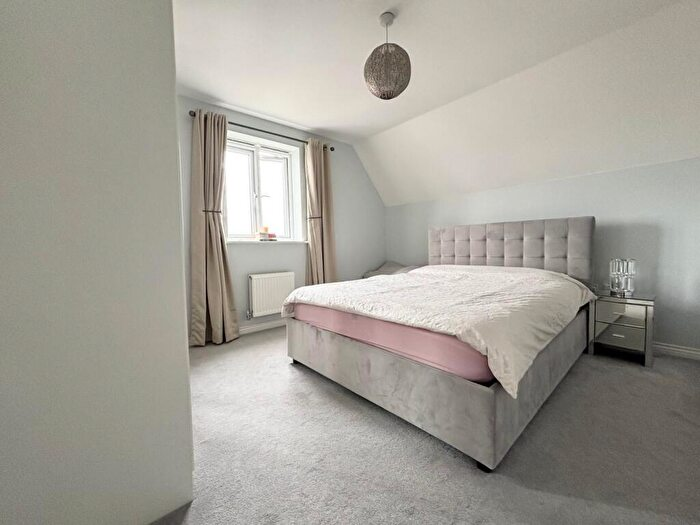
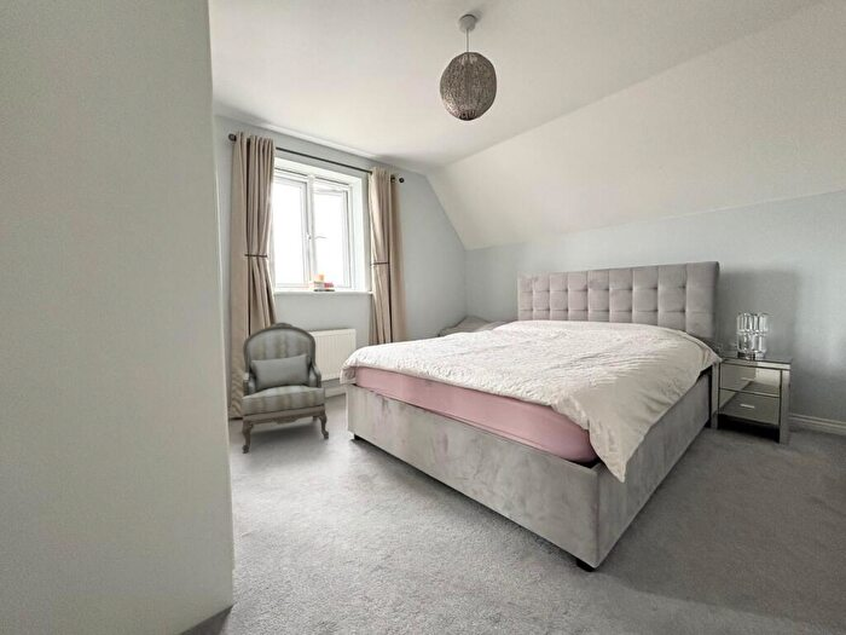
+ armchair [239,322,330,455]
